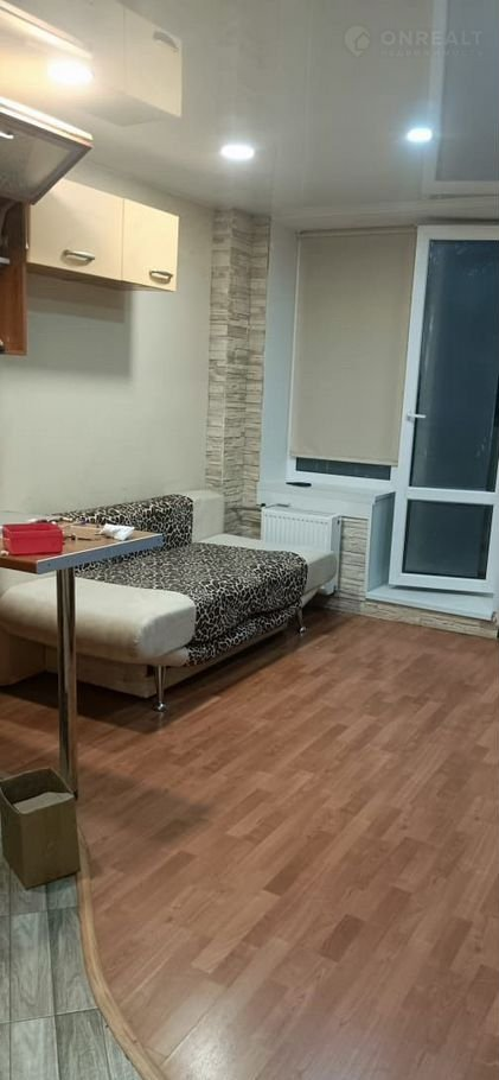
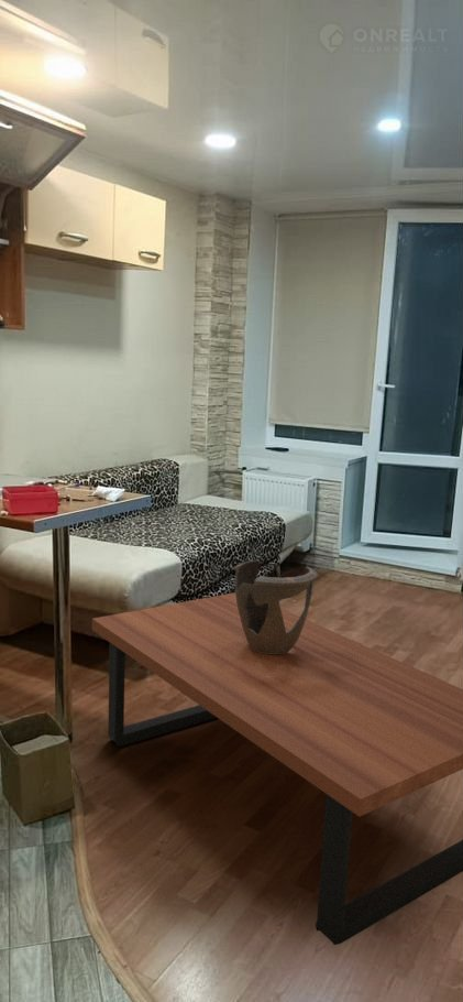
+ coffee table [91,591,463,946]
+ decorative bowl [231,559,319,654]
